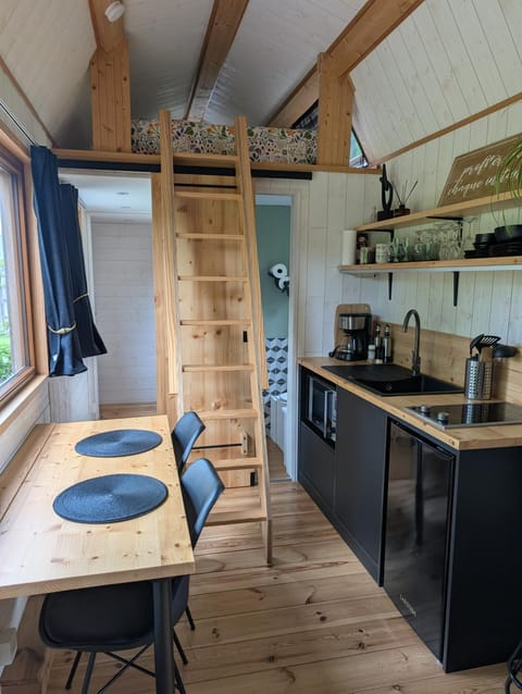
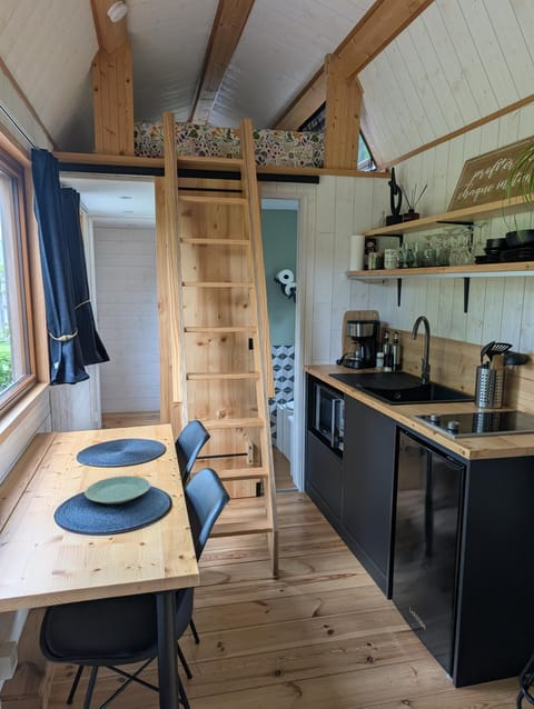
+ plate [83,475,151,505]
